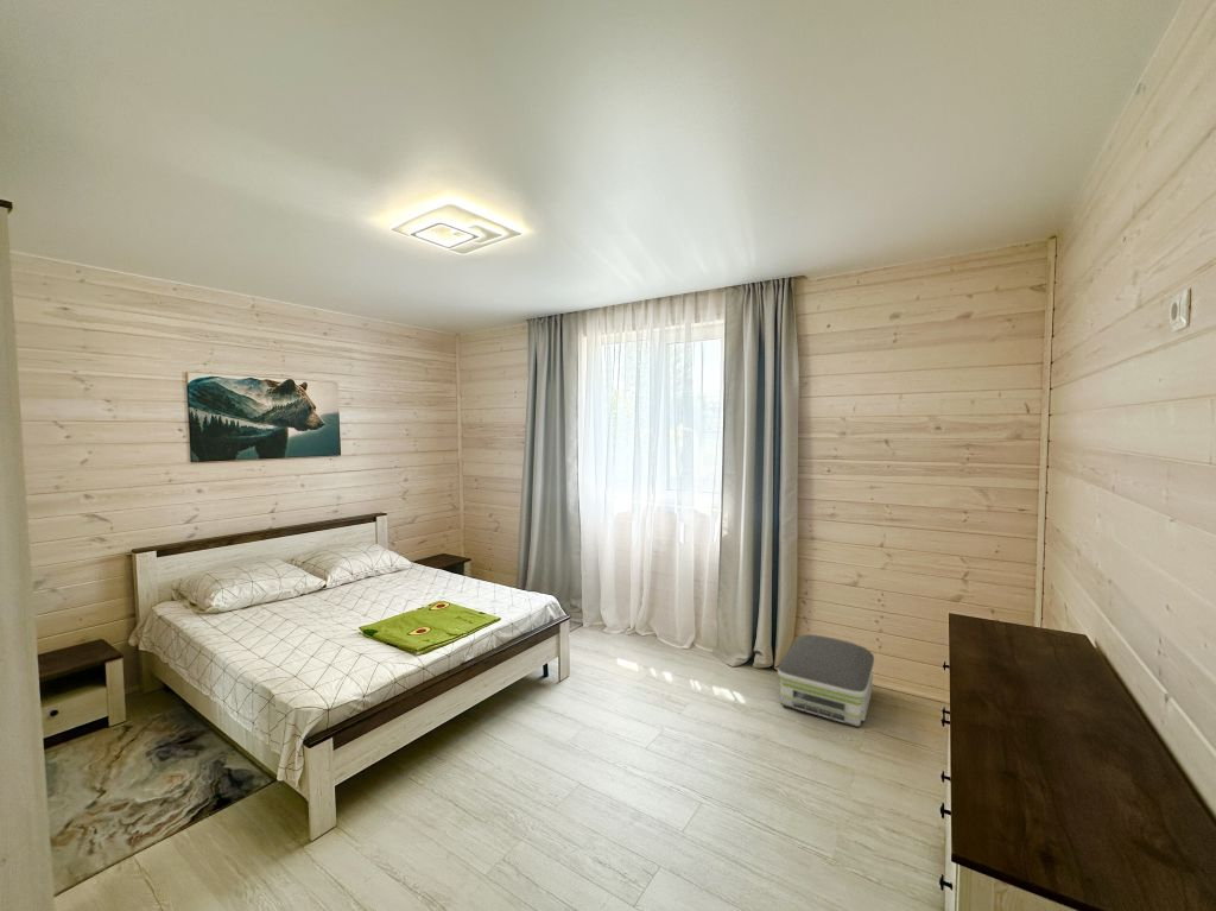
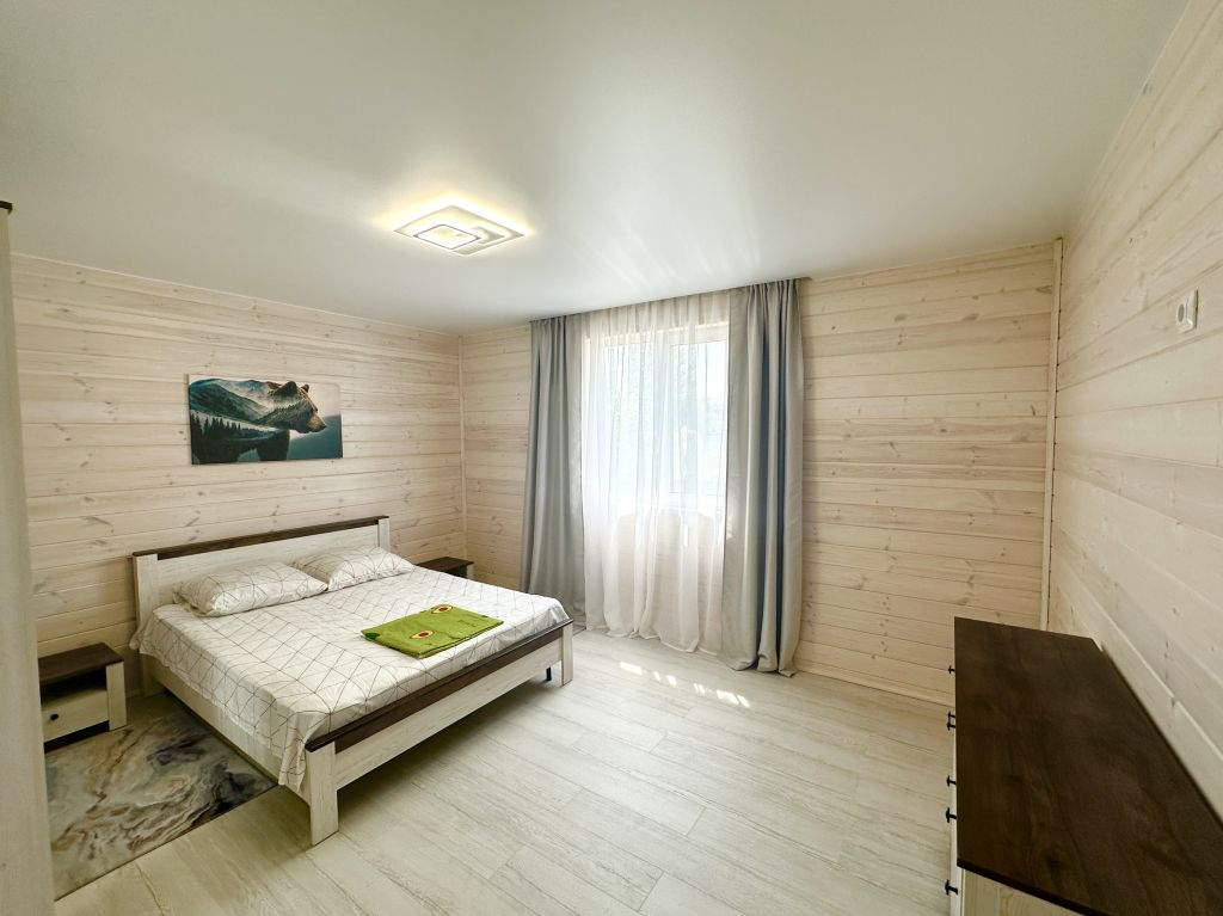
- air purifier [777,633,875,728]
